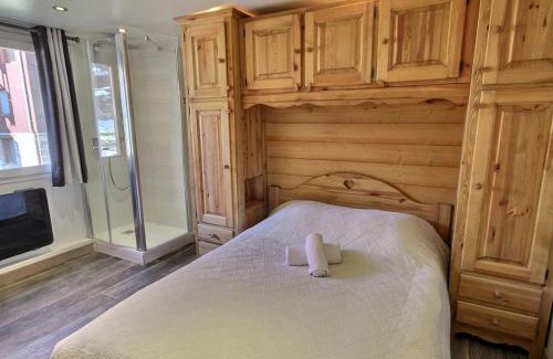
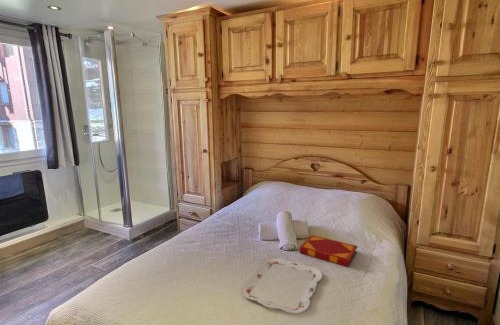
+ serving tray [241,258,323,315]
+ hardback book [299,234,358,268]
